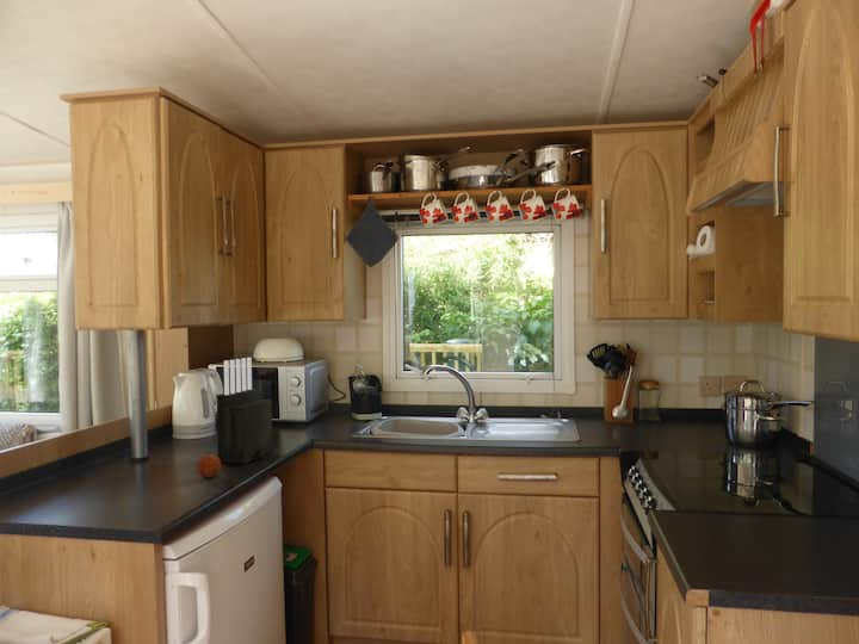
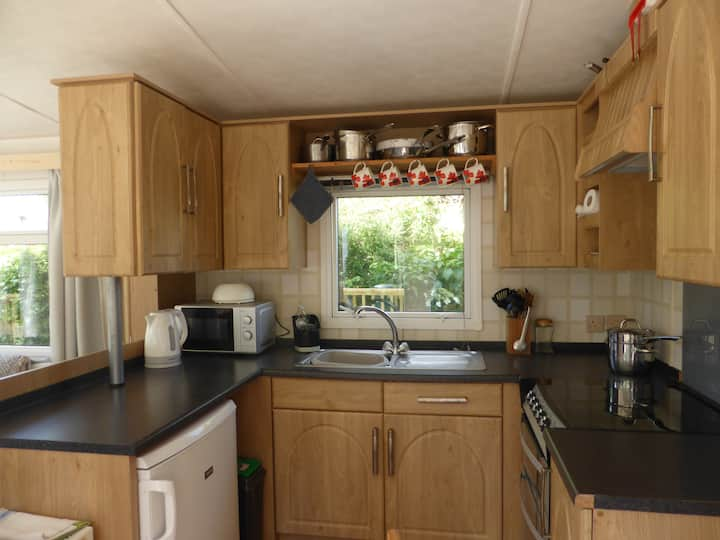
- knife block [216,357,273,465]
- fruit [196,451,222,478]
